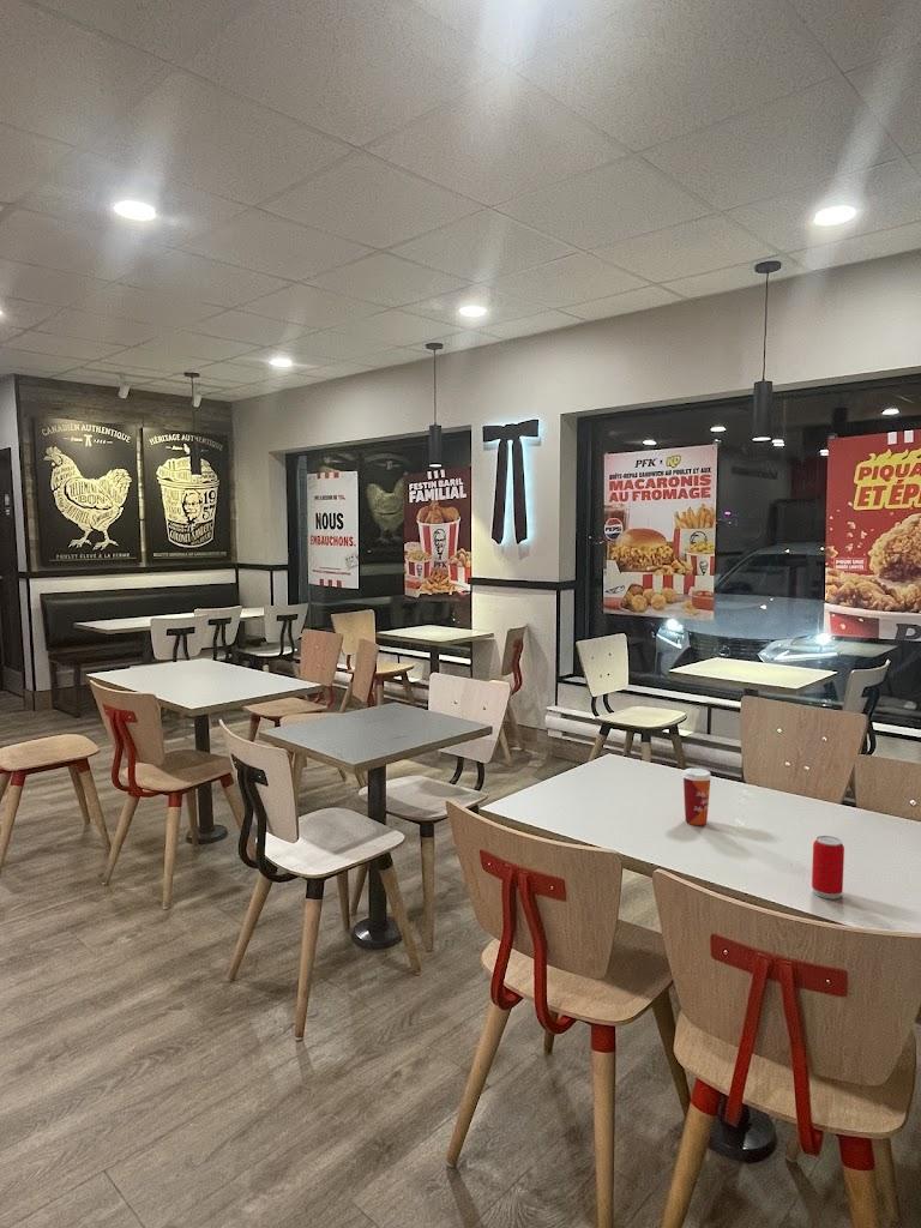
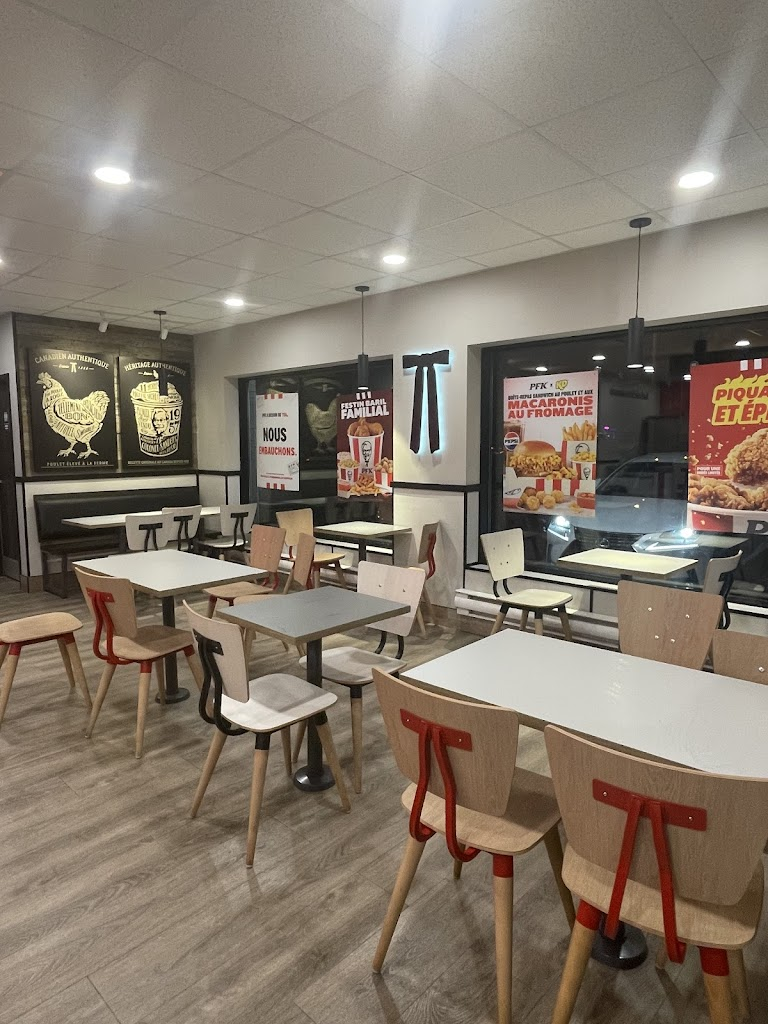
- beverage can [811,835,845,901]
- paper cup [681,768,712,826]
